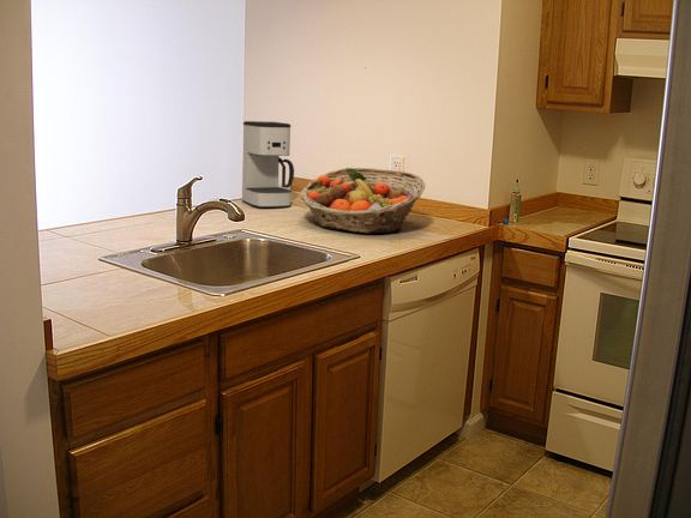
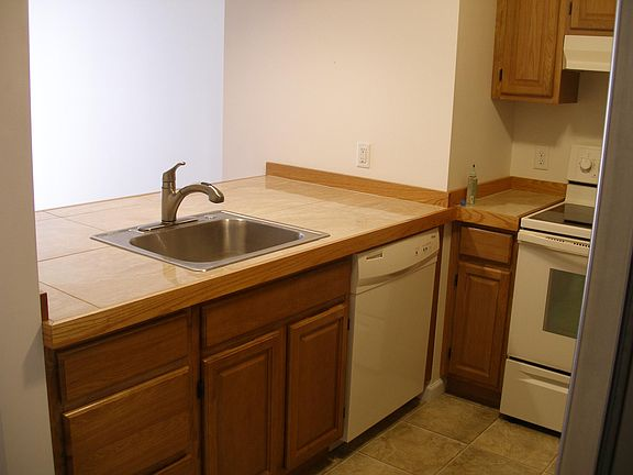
- fruit basket [300,167,426,234]
- coffee maker [241,120,295,209]
